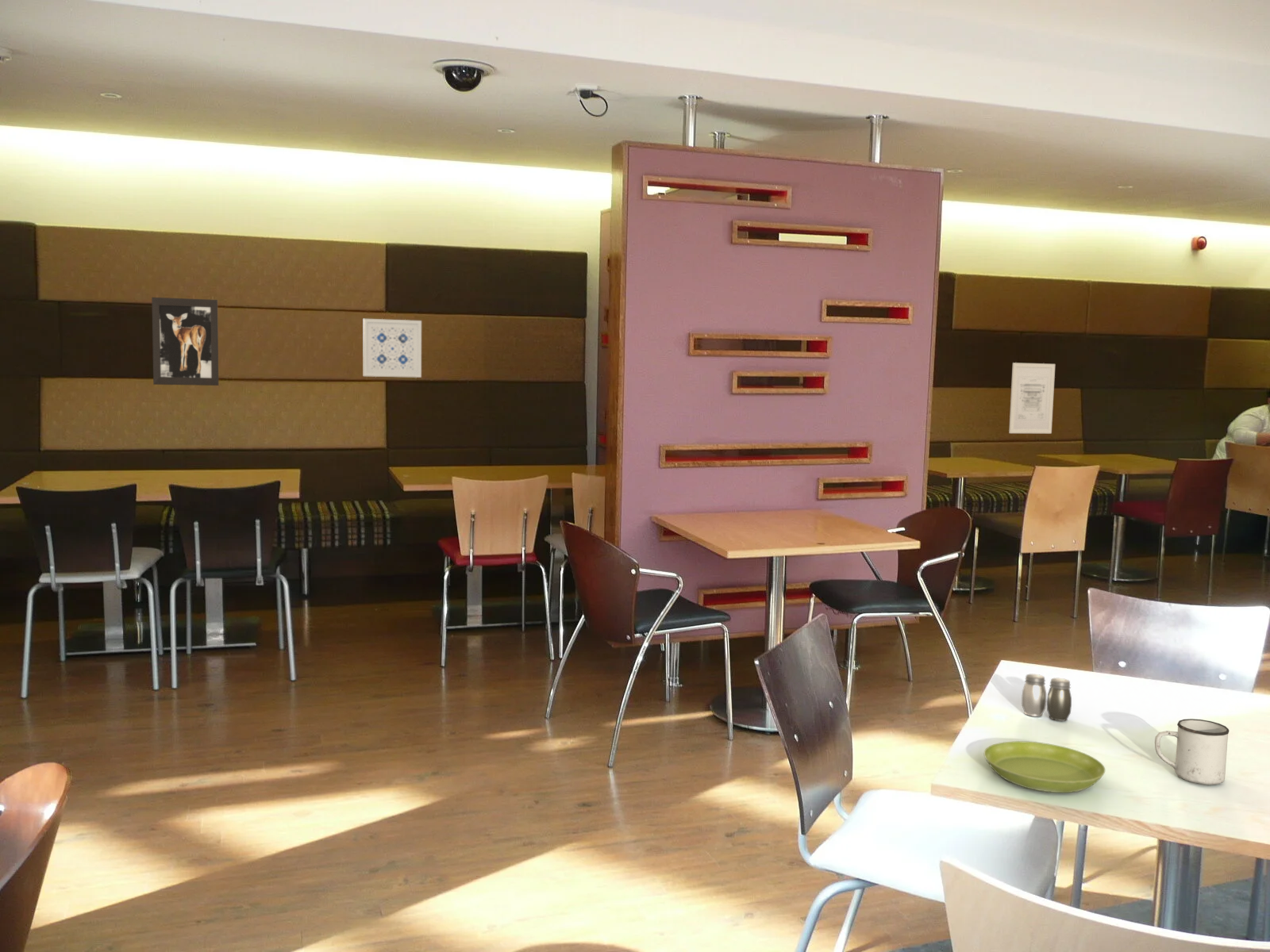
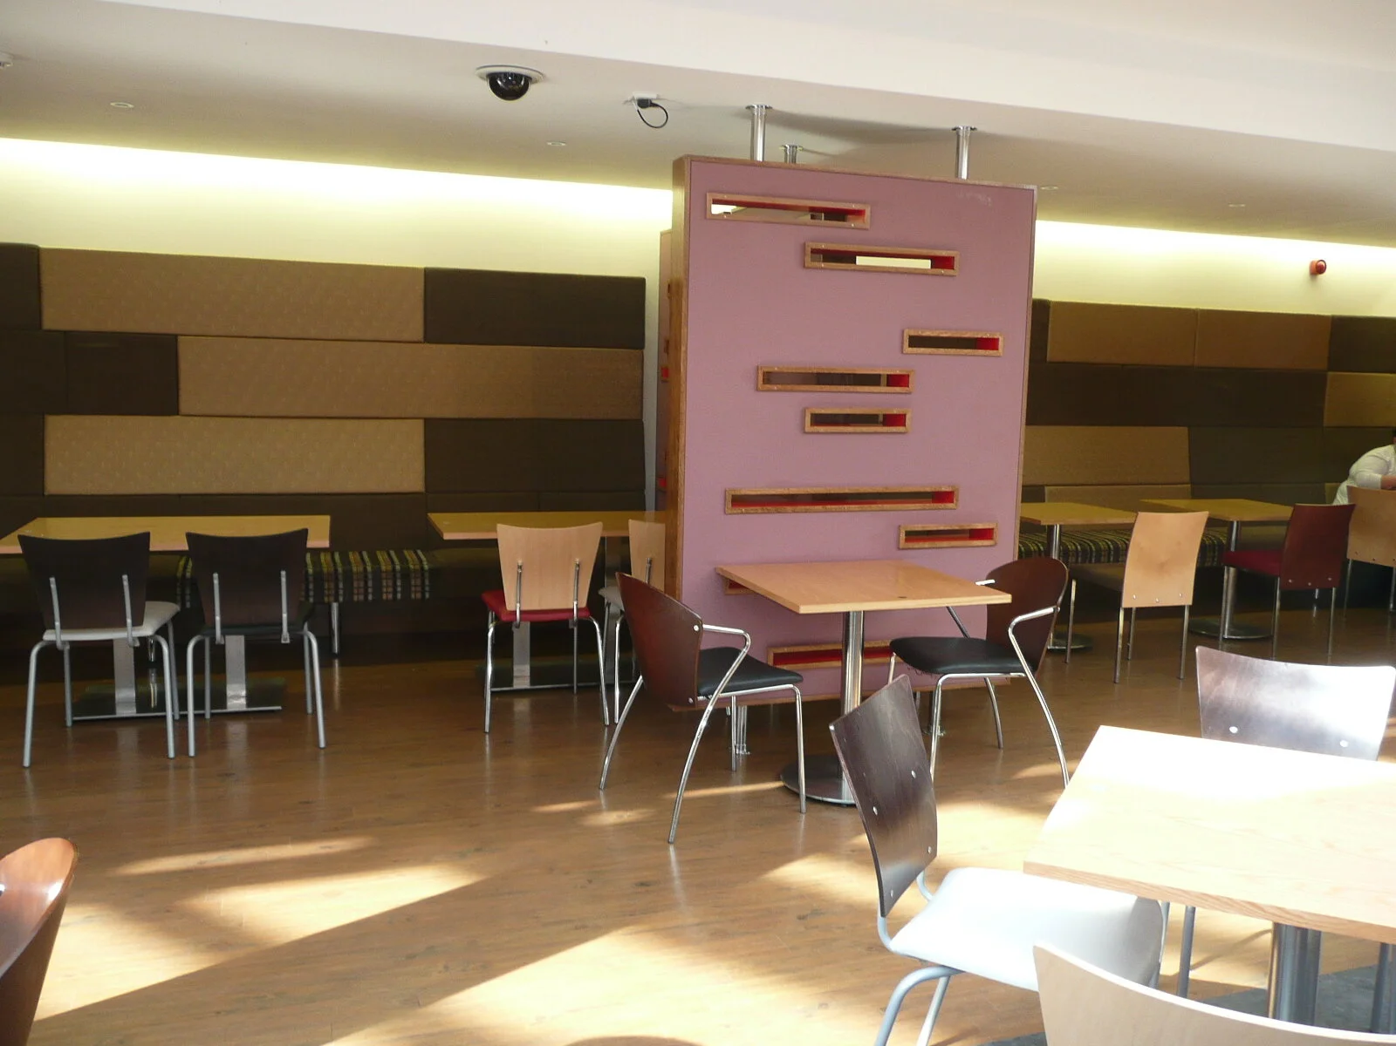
- wall art [363,318,422,378]
- wall art [1008,362,1056,434]
- mug [1154,718,1230,785]
- wall art [151,297,219,386]
- salt and pepper shaker [1021,674,1072,722]
- saucer [983,740,1106,793]
